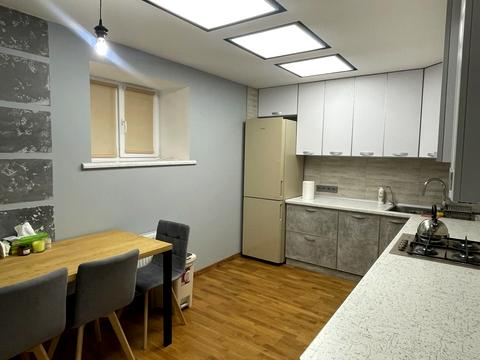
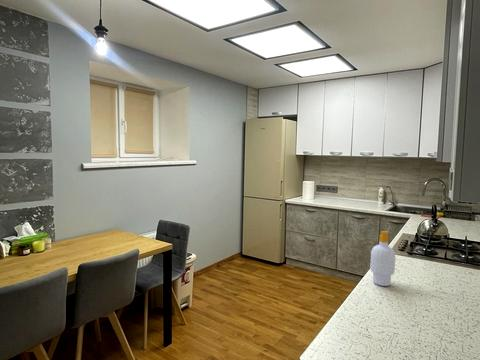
+ soap bottle [369,230,396,287]
